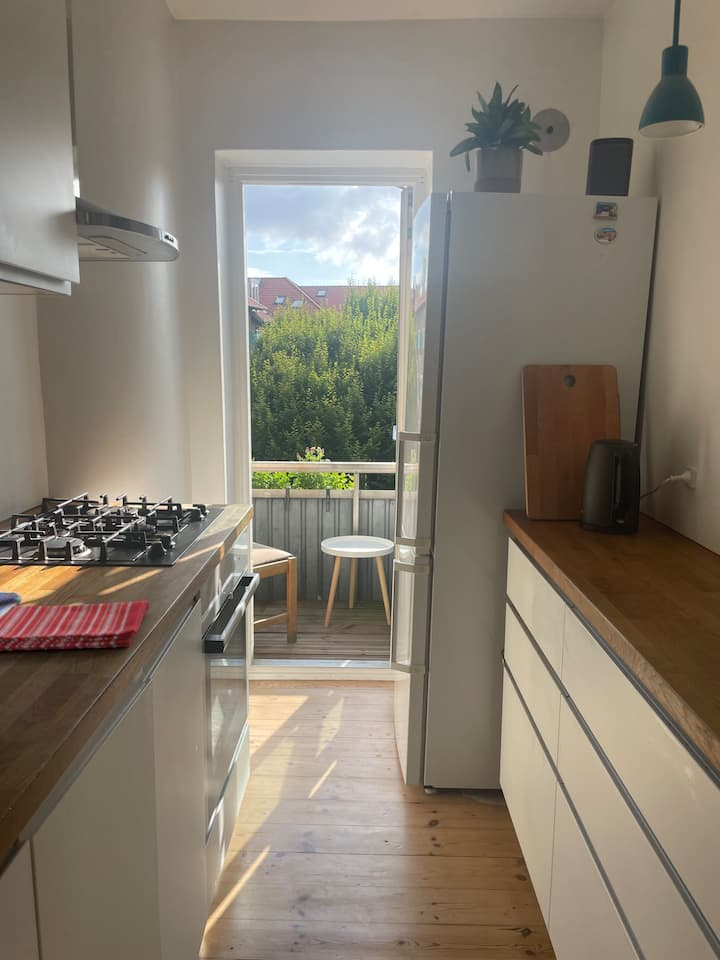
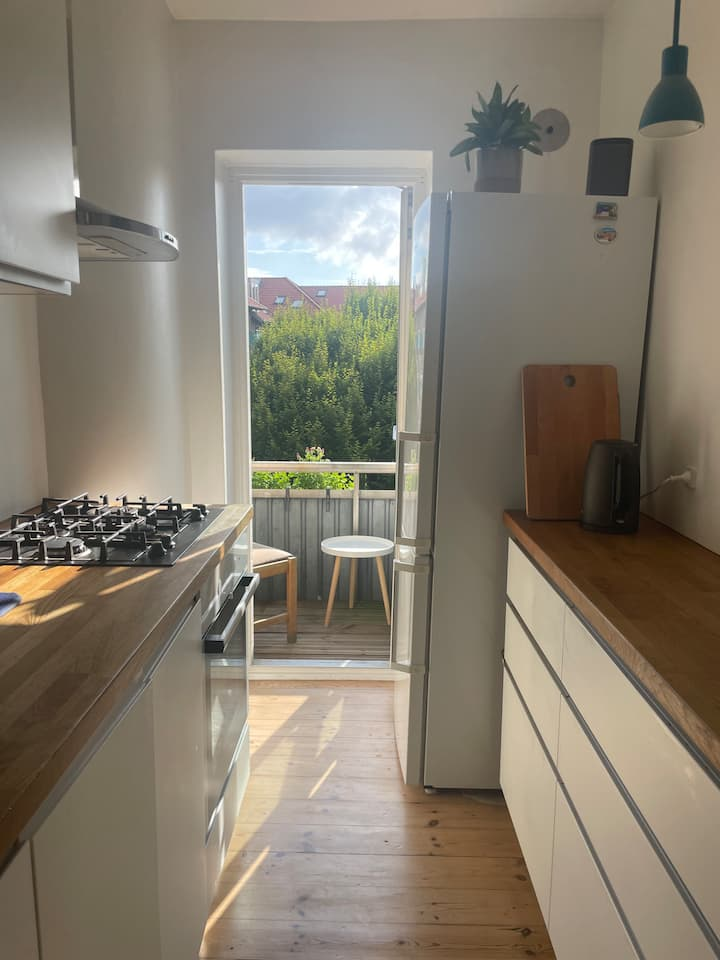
- dish towel [0,599,150,652]
